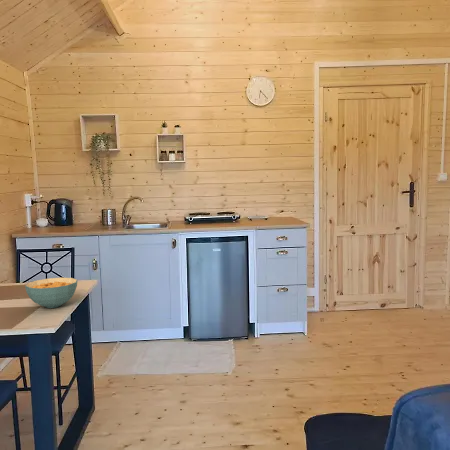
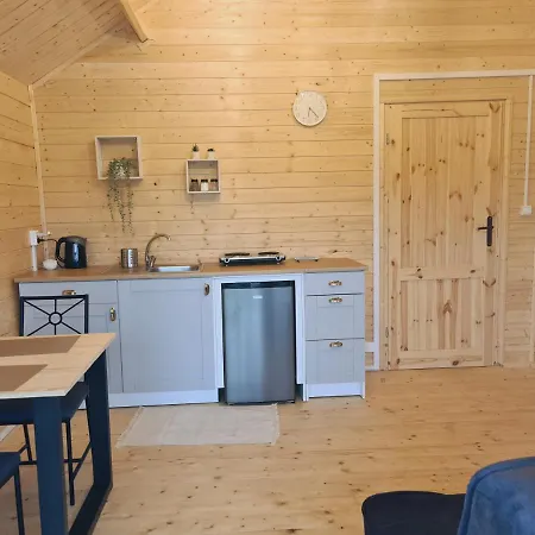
- cereal bowl [24,277,78,309]
